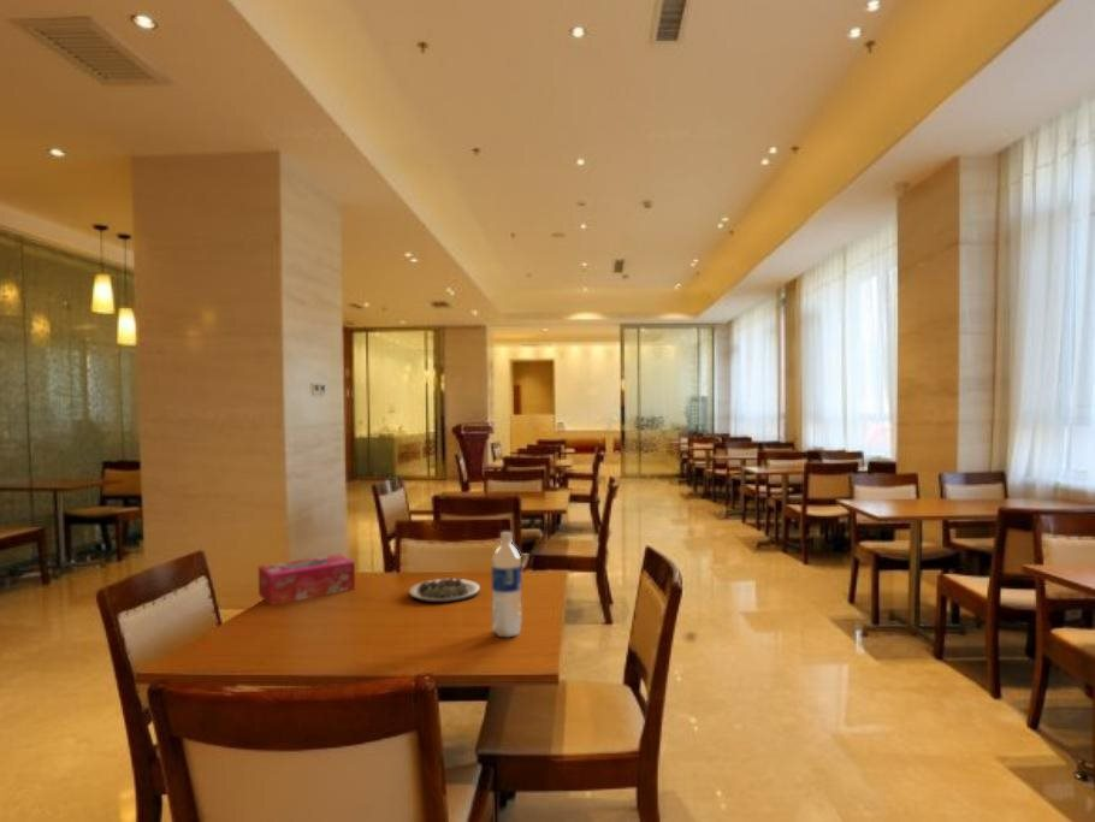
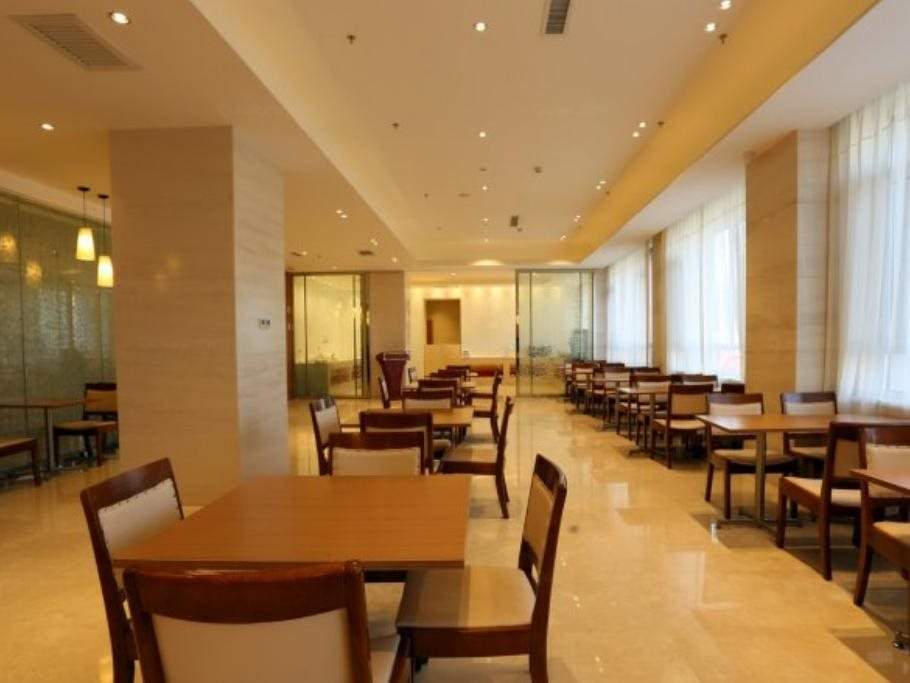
- water bottle [490,531,522,639]
- plate [408,578,481,604]
- tissue box [258,554,356,607]
